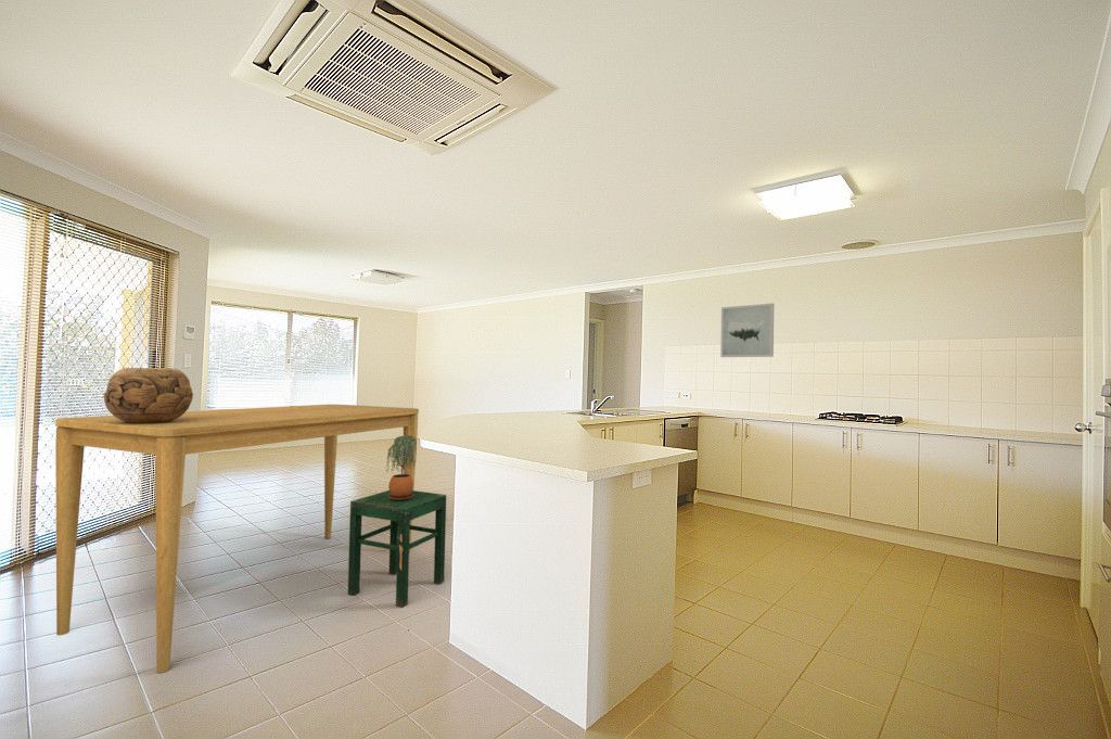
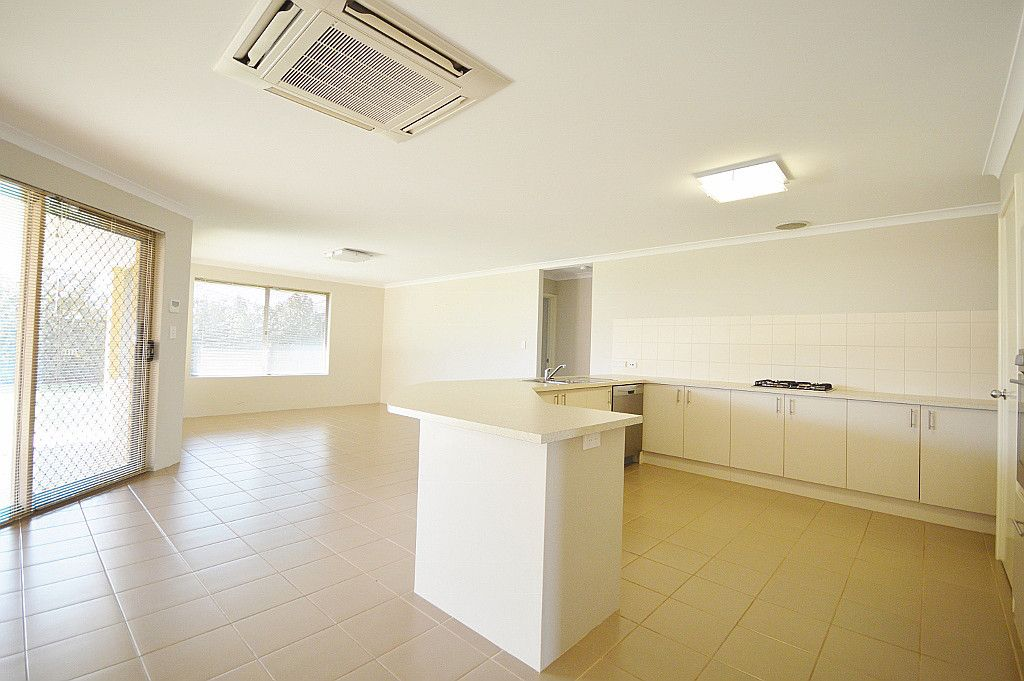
- wall art [719,303,775,358]
- dining table [54,404,420,674]
- decorative bowl [103,367,194,424]
- stool [347,489,447,609]
- potted plant [385,435,418,501]
